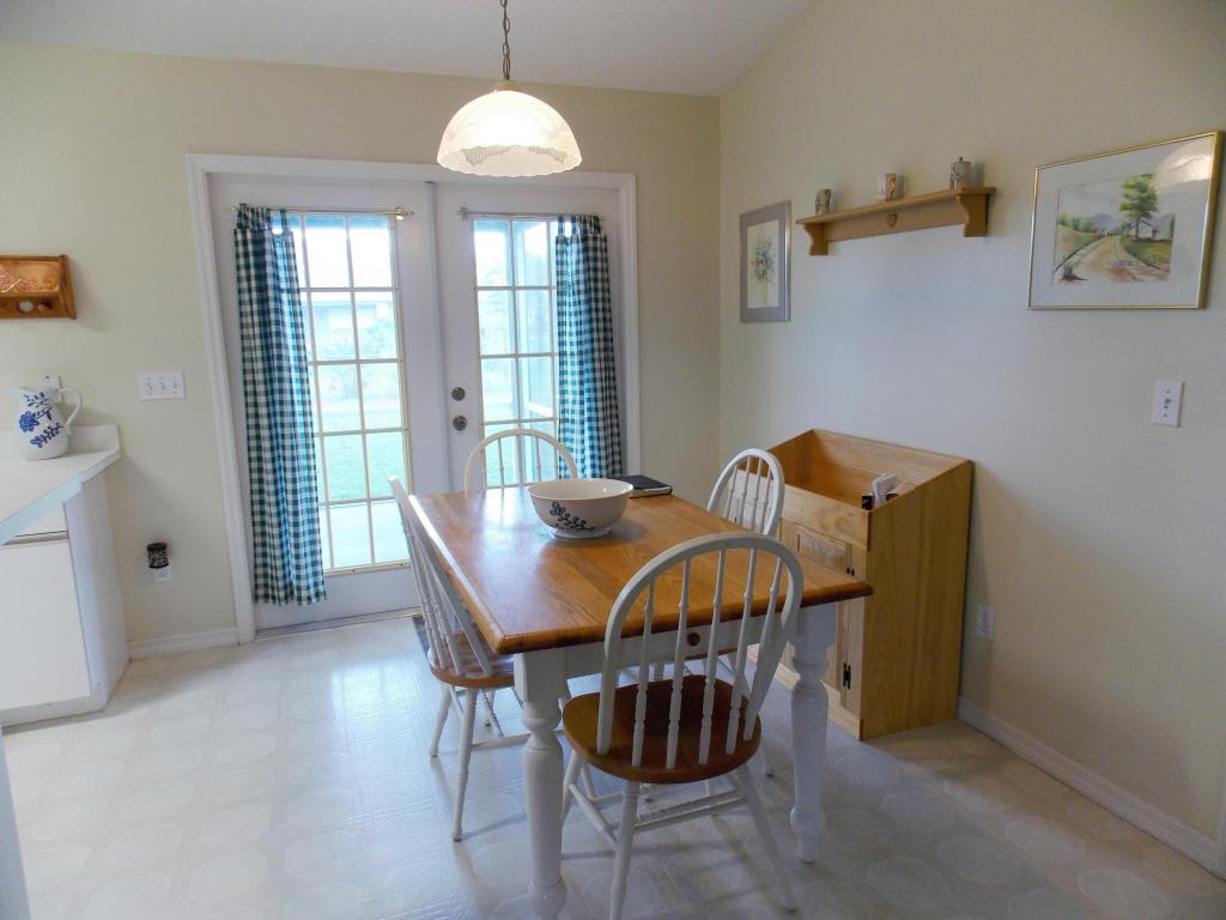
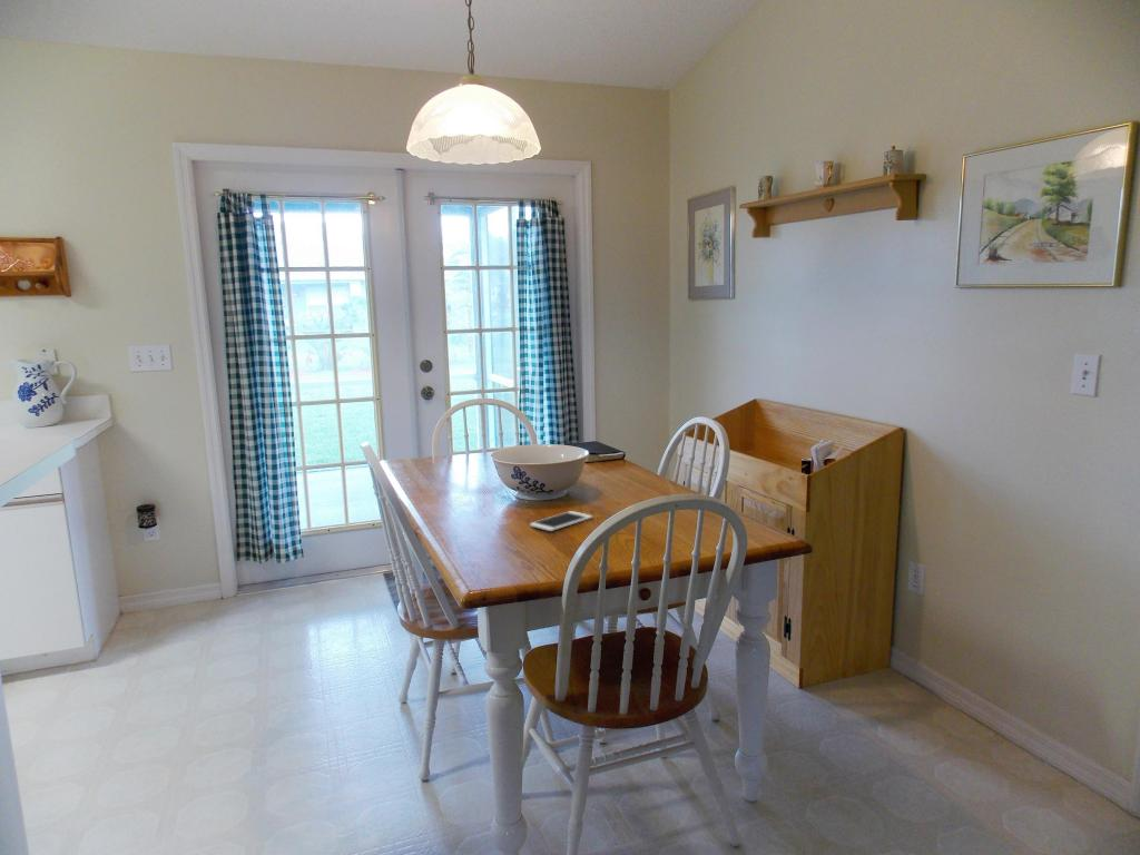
+ cell phone [529,510,593,532]
